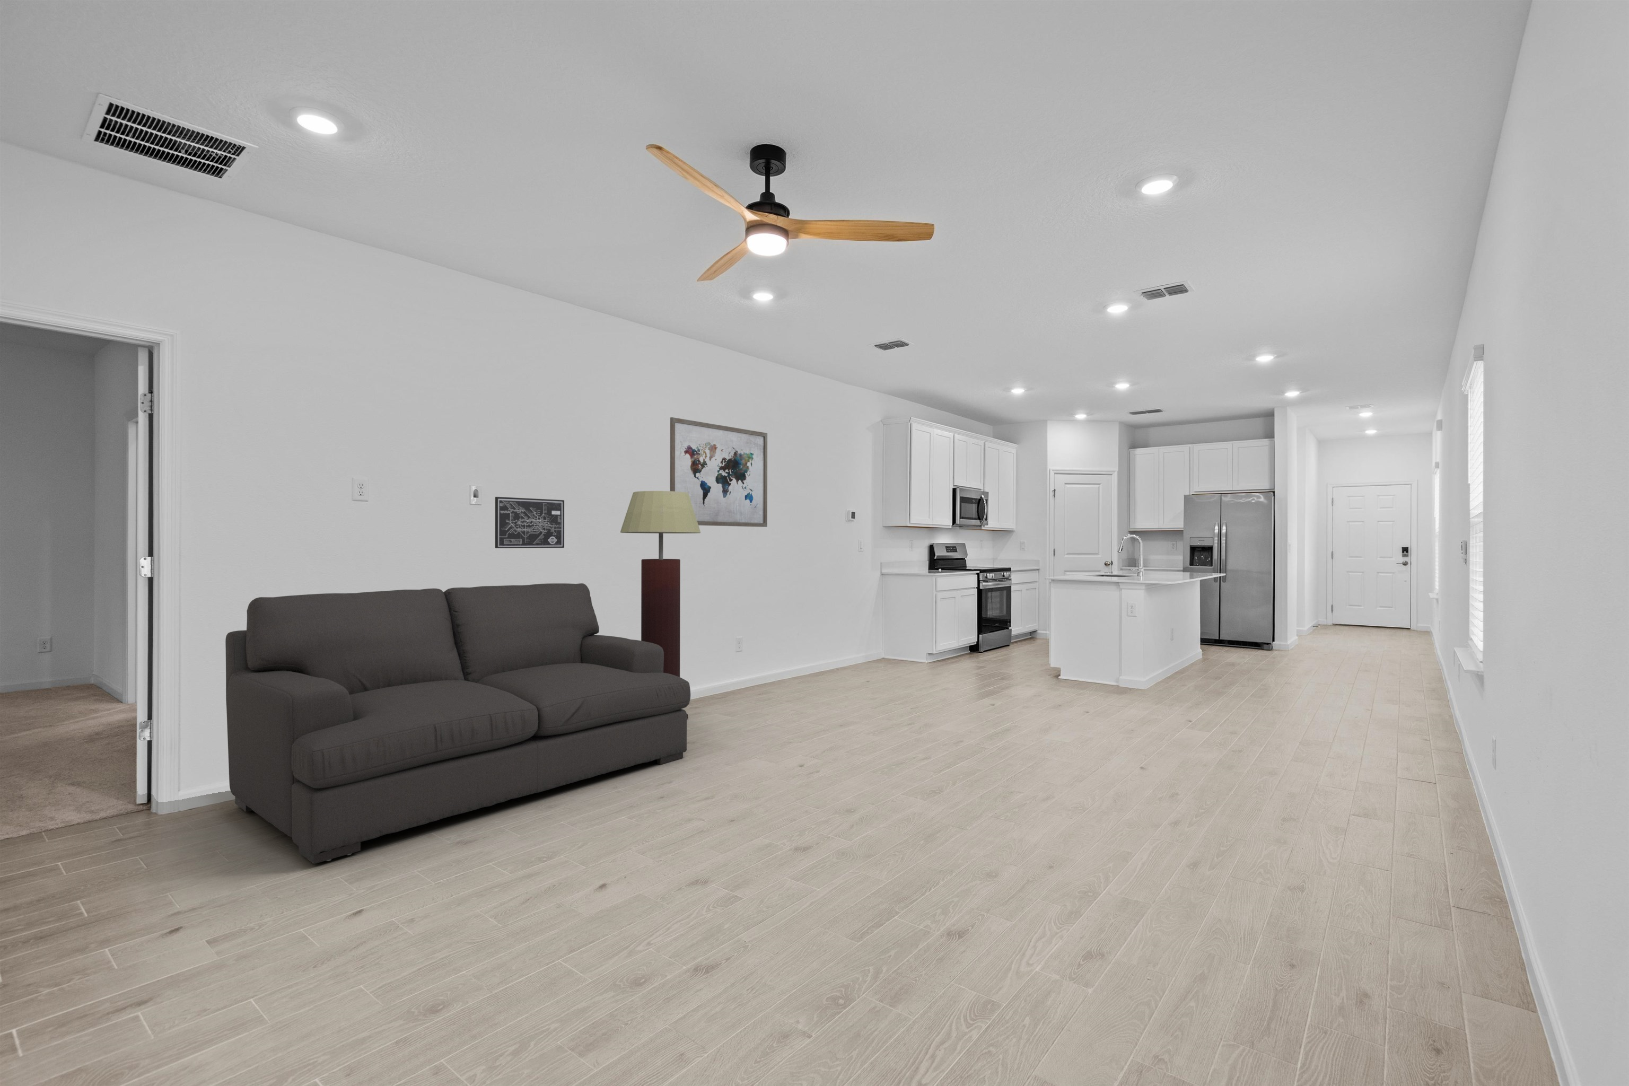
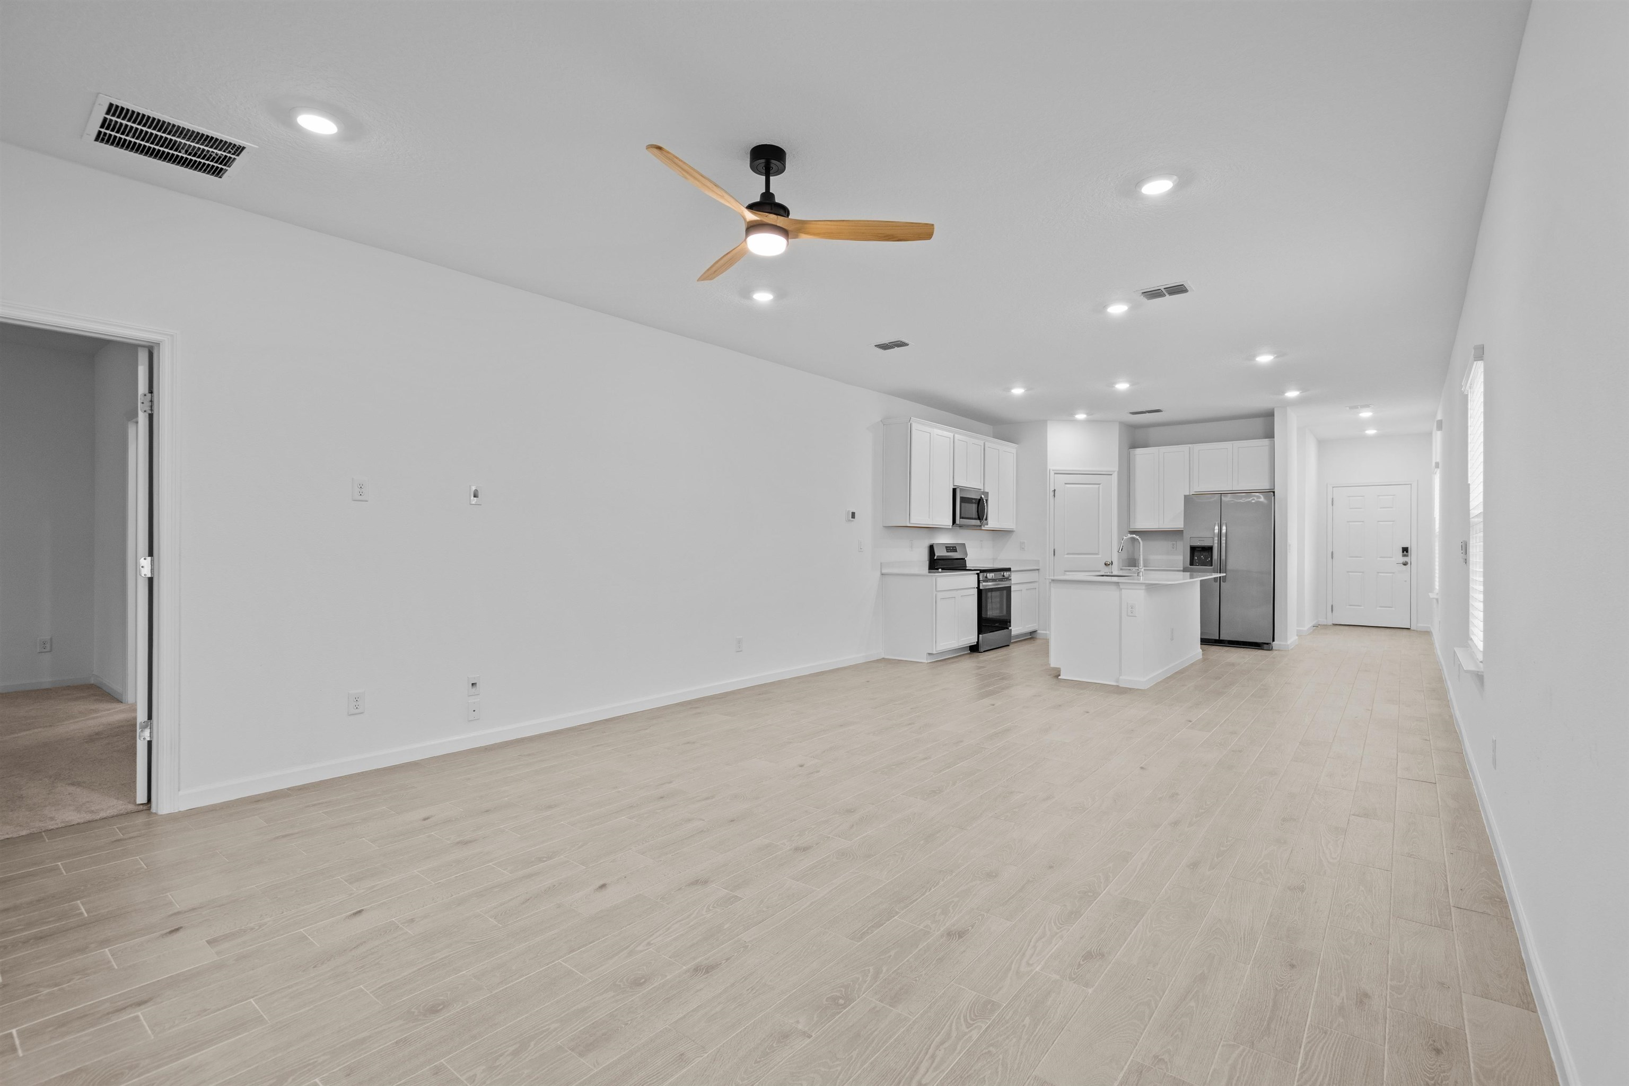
- wall art [495,496,565,549]
- floor lamp [619,491,701,719]
- wall art [669,417,768,527]
- sofa [225,583,691,864]
